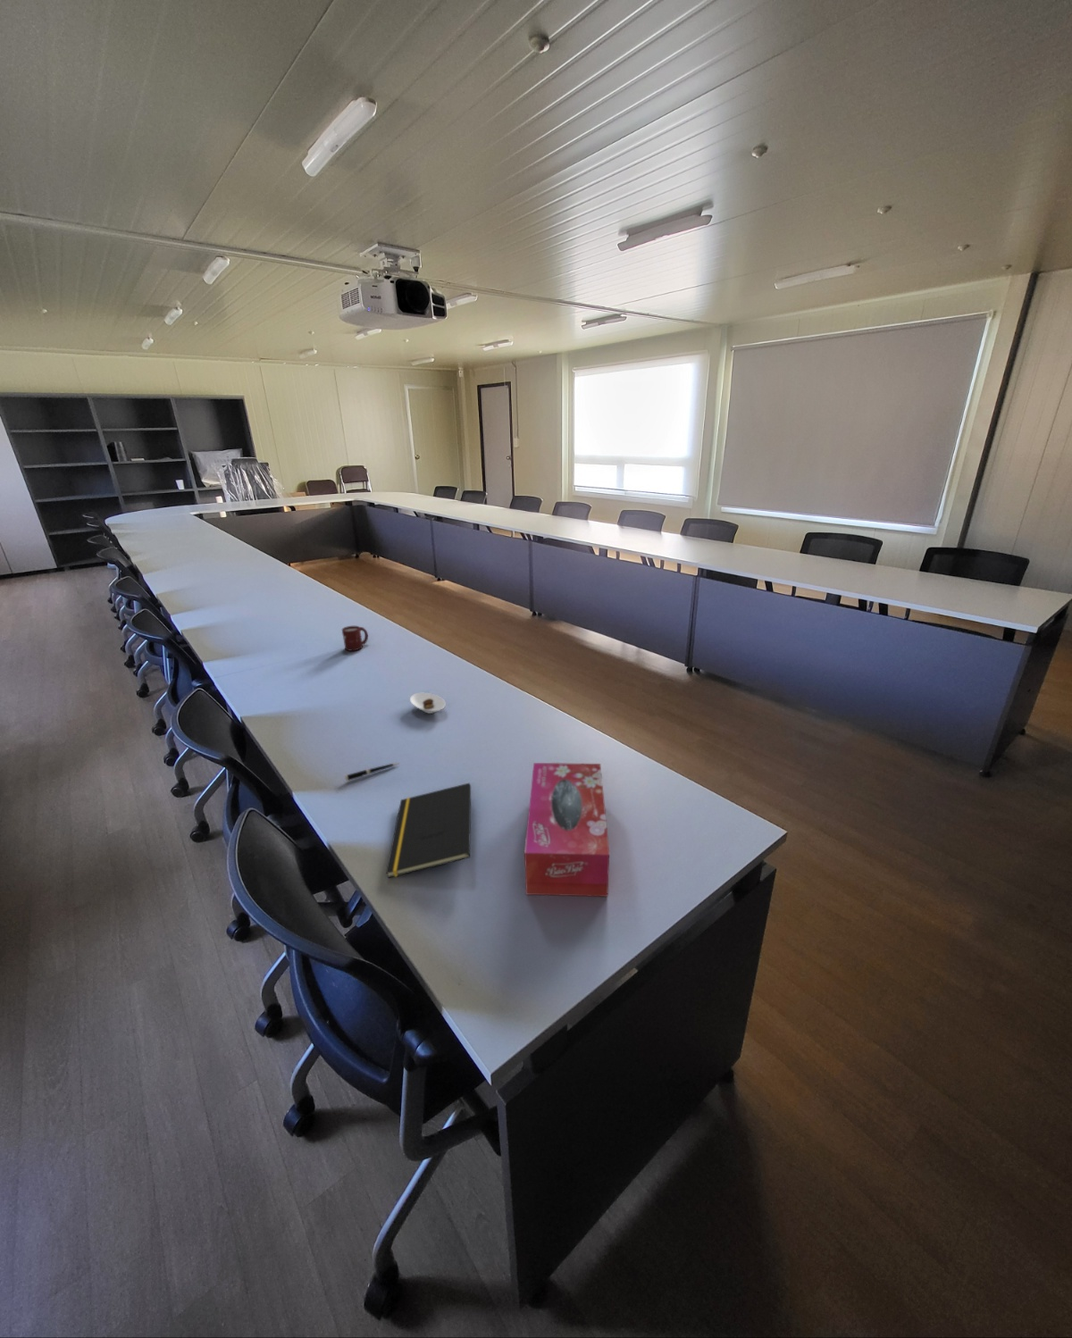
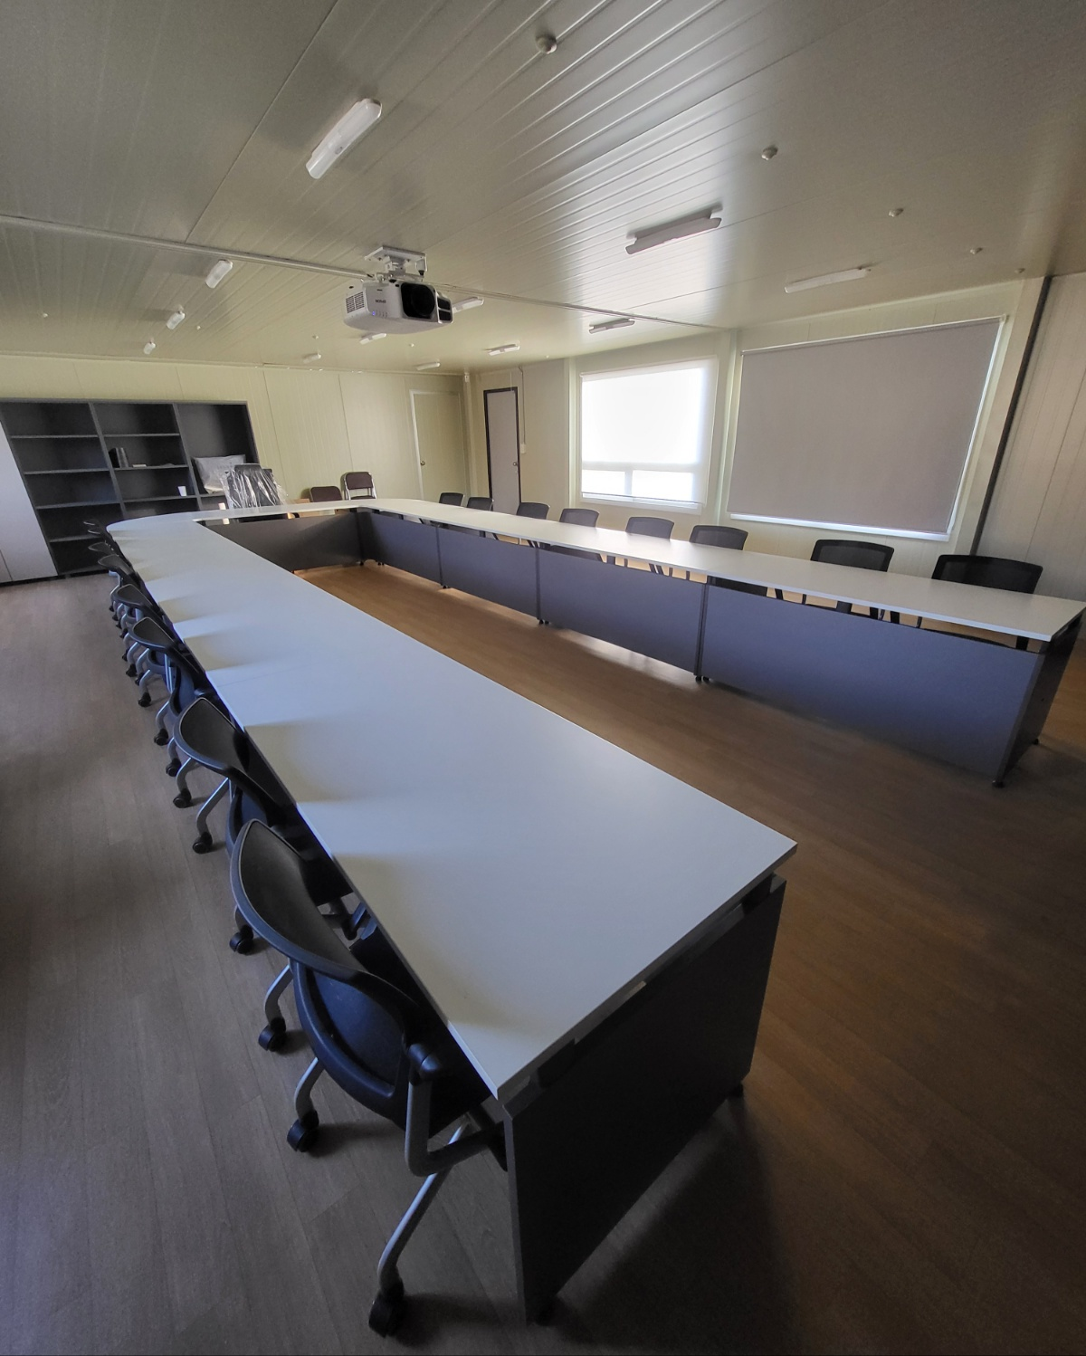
- tissue box [524,761,610,898]
- saucer [409,693,446,714]
- notepad [385,782,471,879]
- pen [343,761,400,781]
- cup [341,625,369,652]
